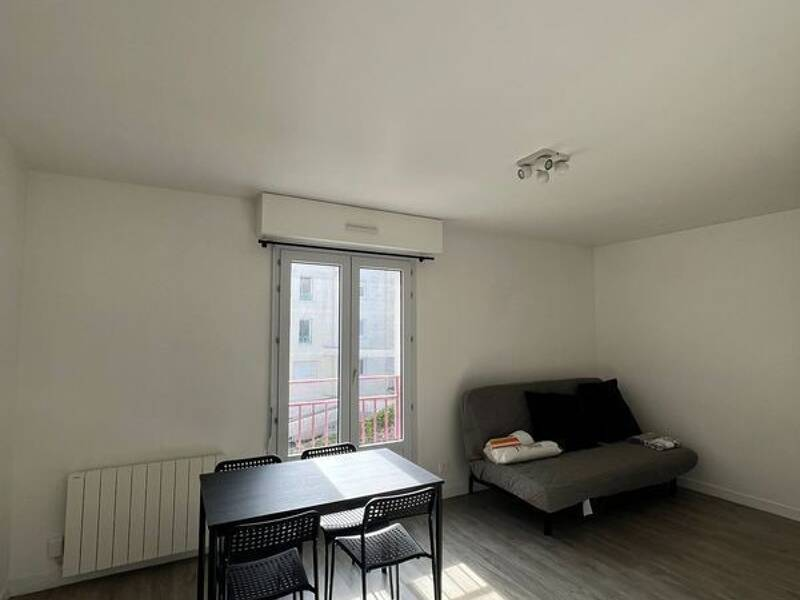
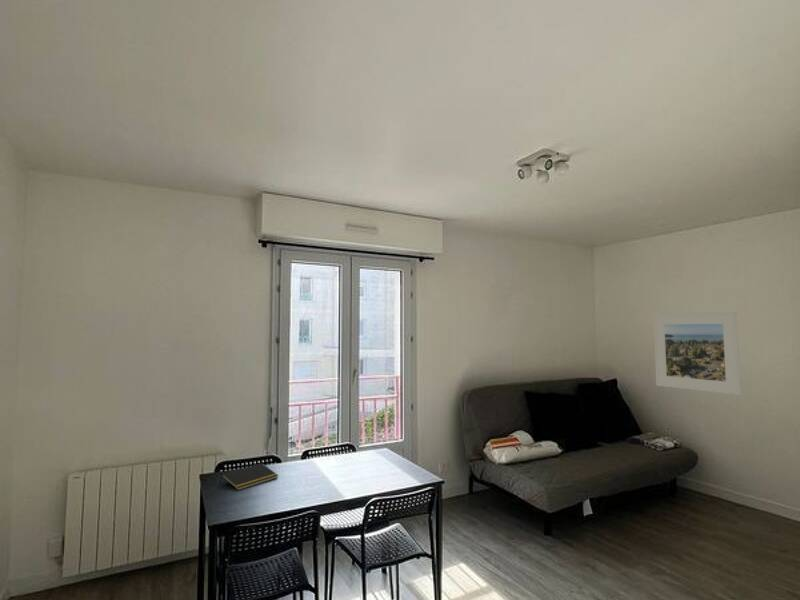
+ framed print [652,311,742,396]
+ notepad [220,462,279,491]
